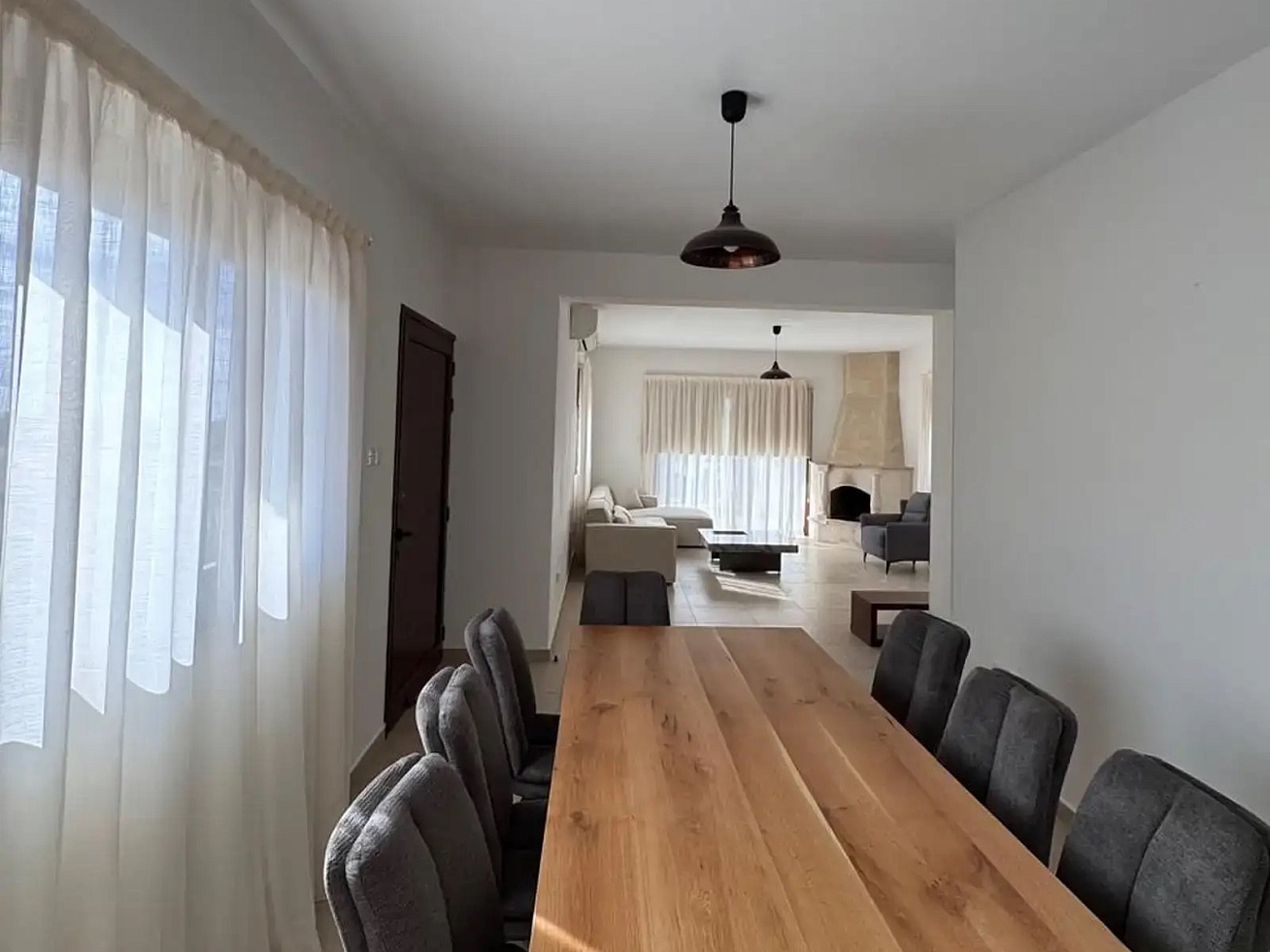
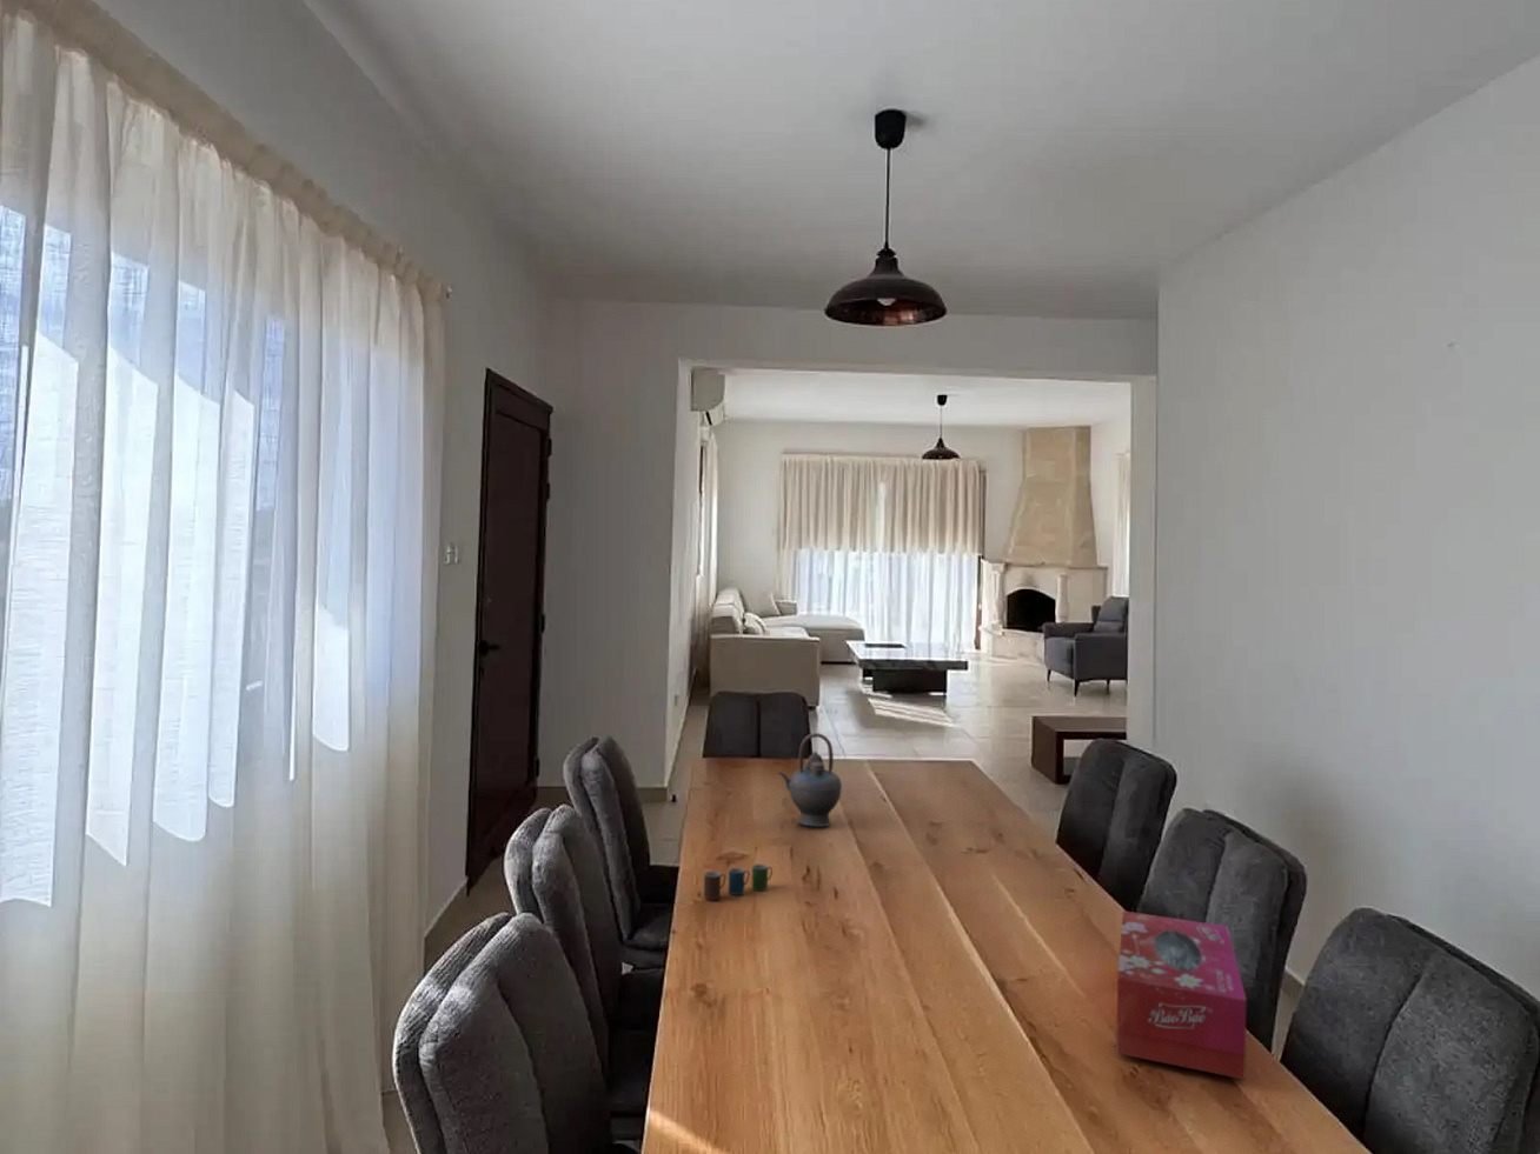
+ teapot [777,732,843,828]
+ cup [703,863,774,899]
+ tissue box [1114,909,1248,1081]
